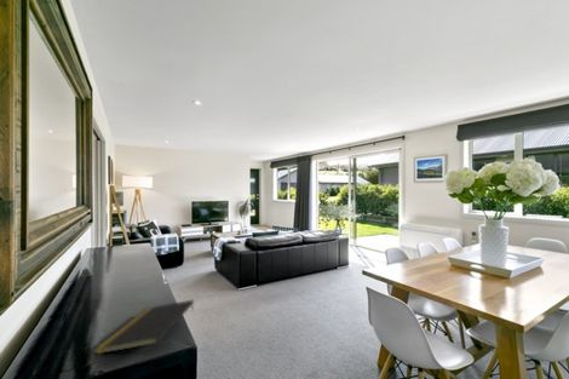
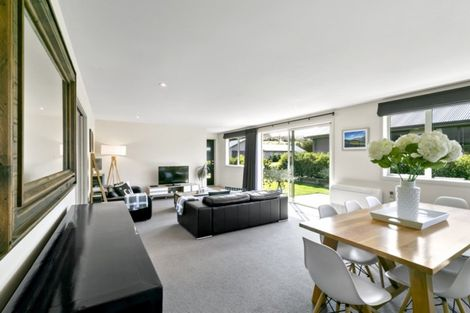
- notepad [92,299,195,355]
